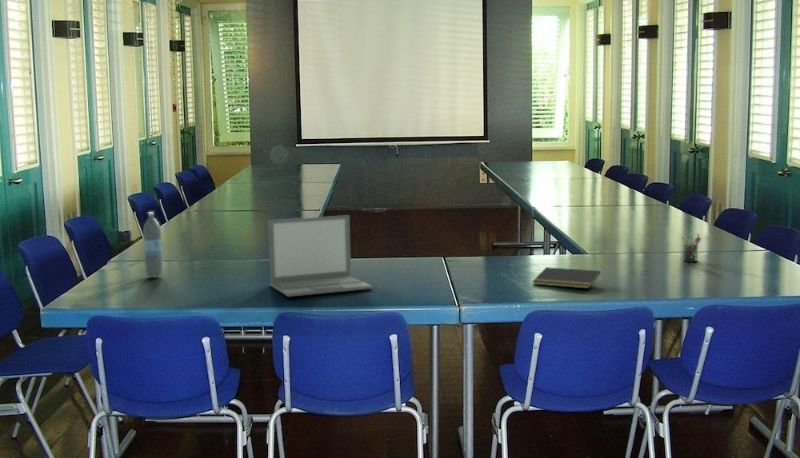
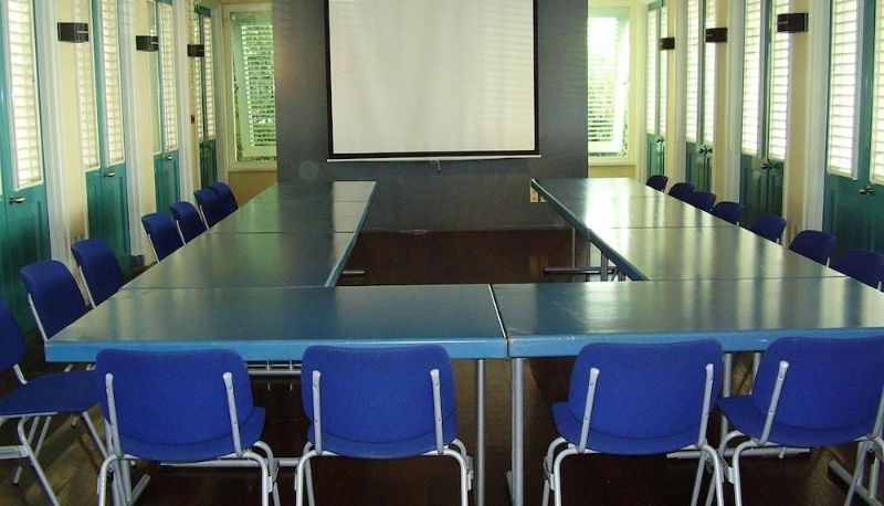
- pen holder [680,233,702,263]
- water bottle [142,211,164,278]
- notepad [531,266,601,290]
- laptop [267,214,373,298]
